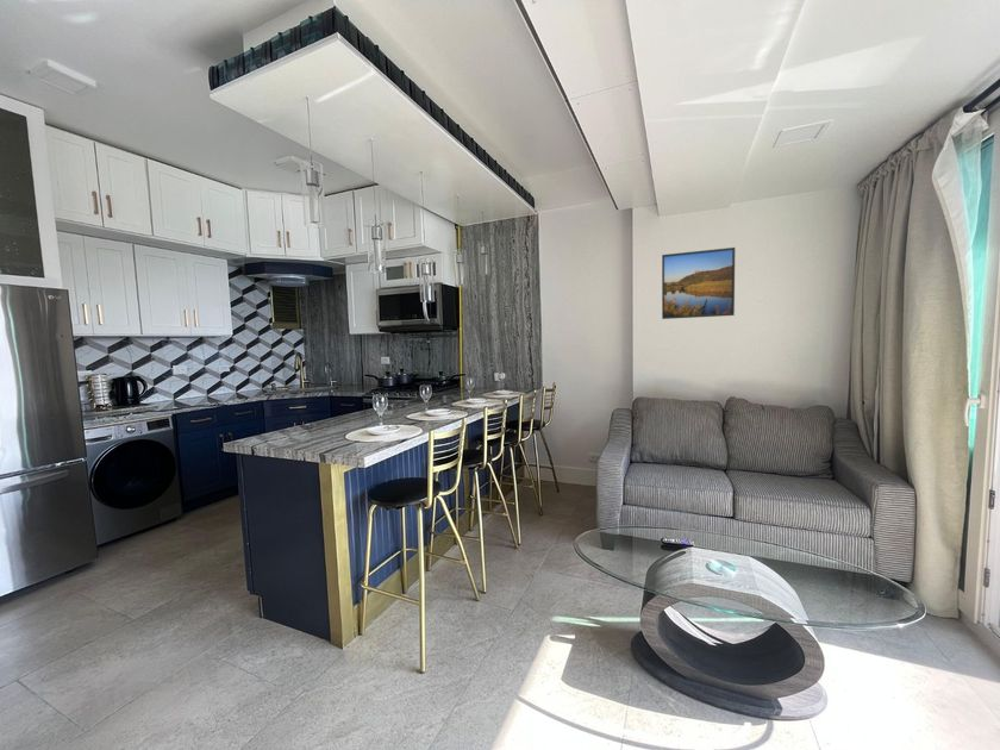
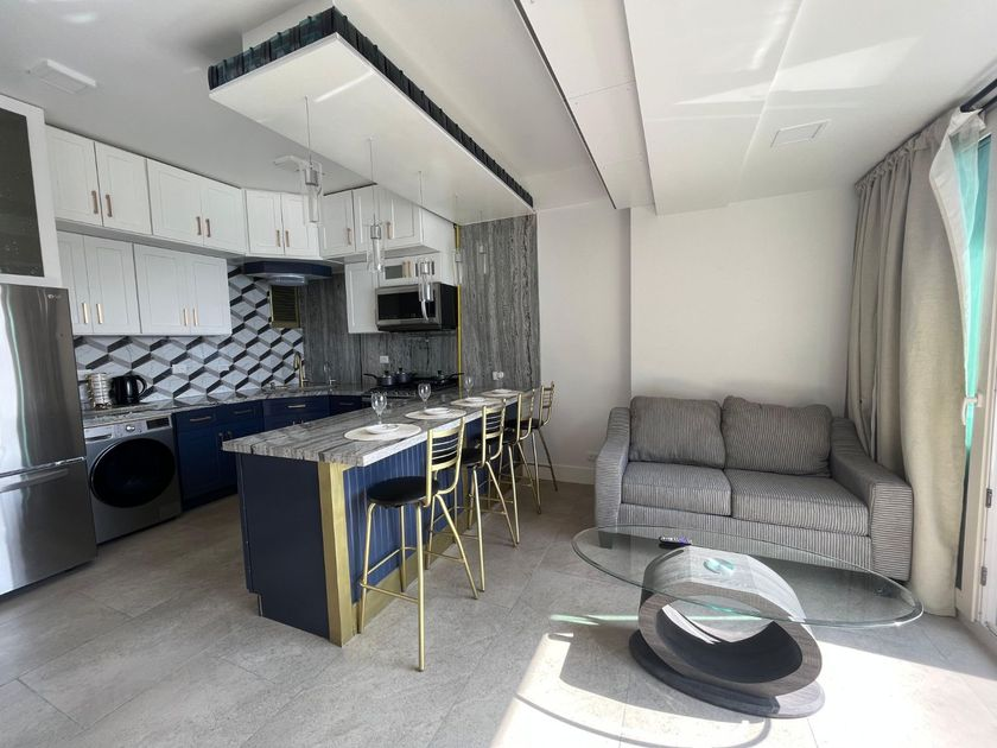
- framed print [661,246,737,320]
